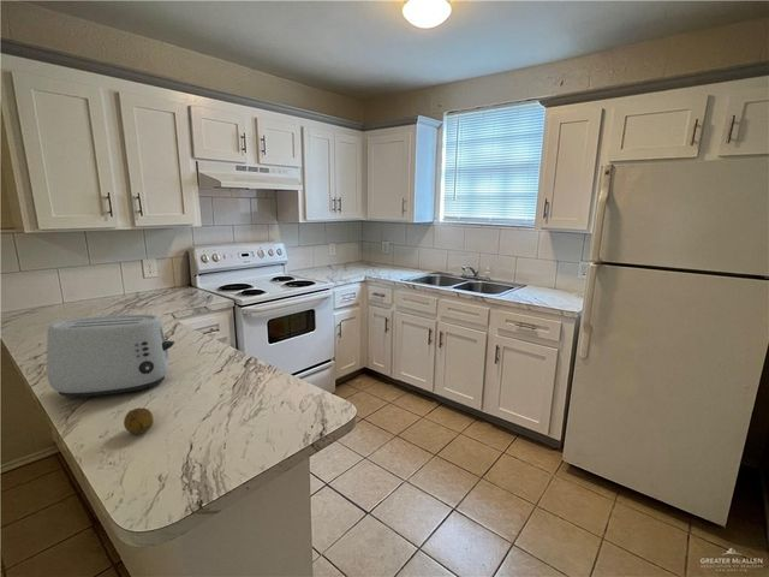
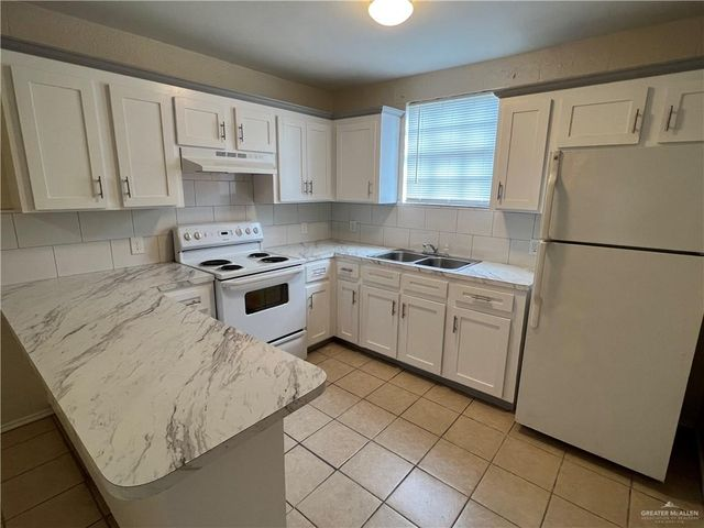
- toaster [46,314,175,399]
- fruit [123,406,154,435]
